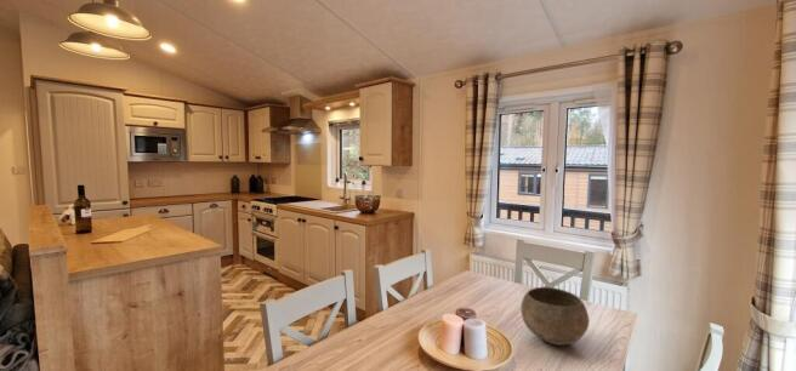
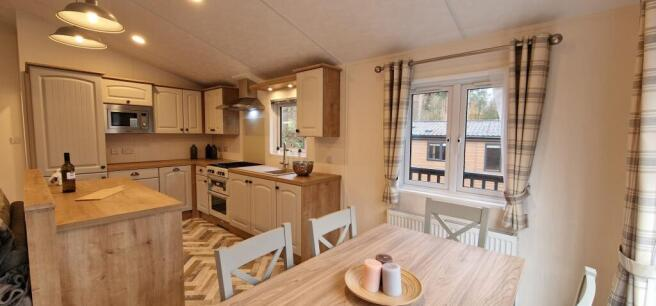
- bowl [519,286,590,347]
